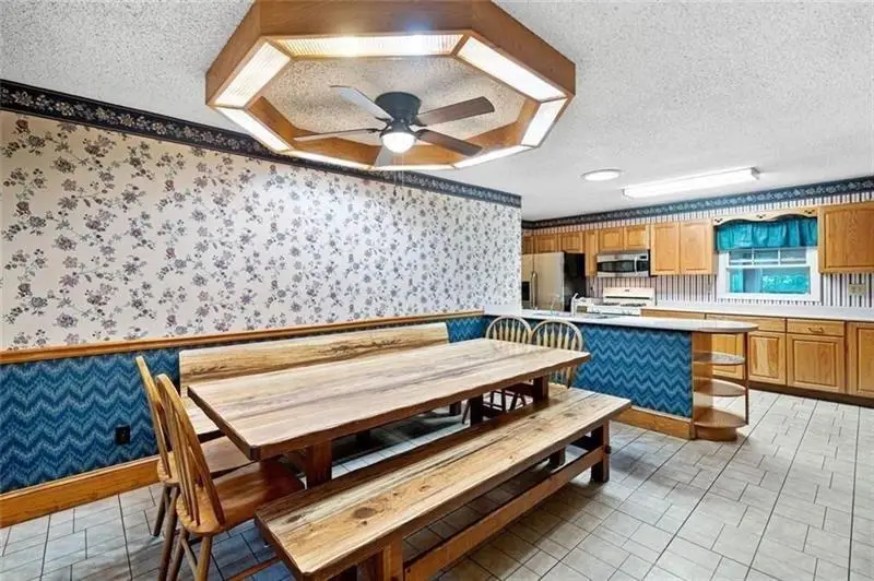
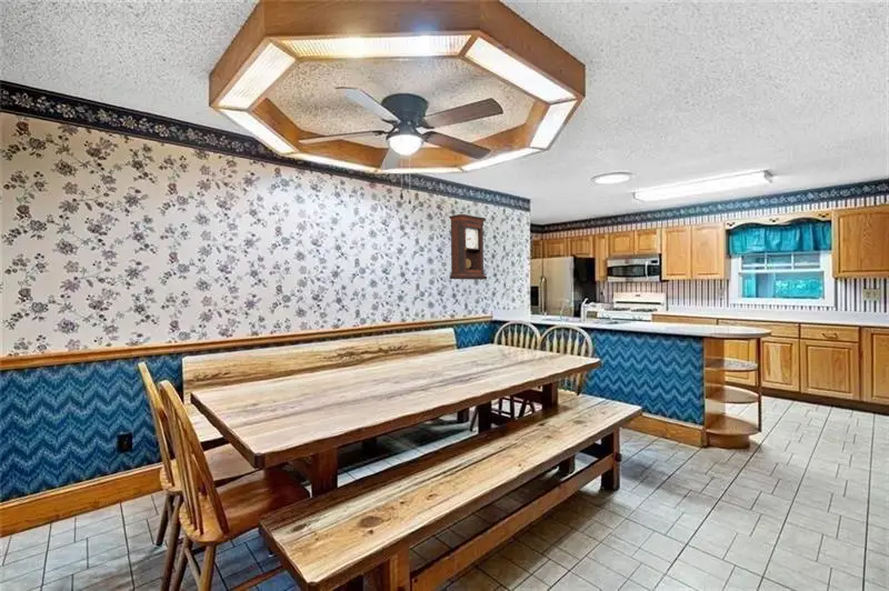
+ pendulum clock [448,213,488,281]
